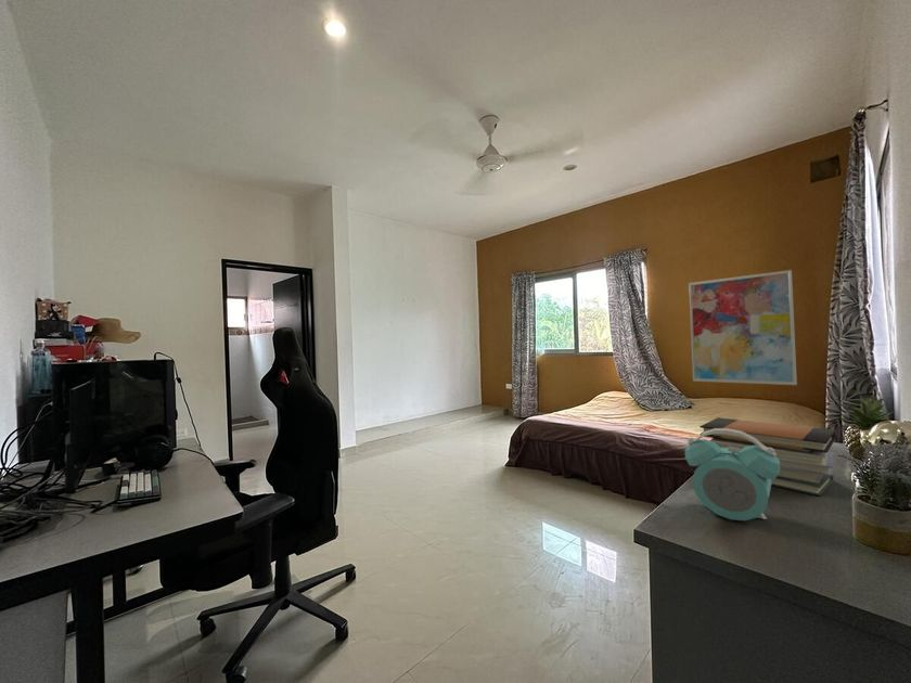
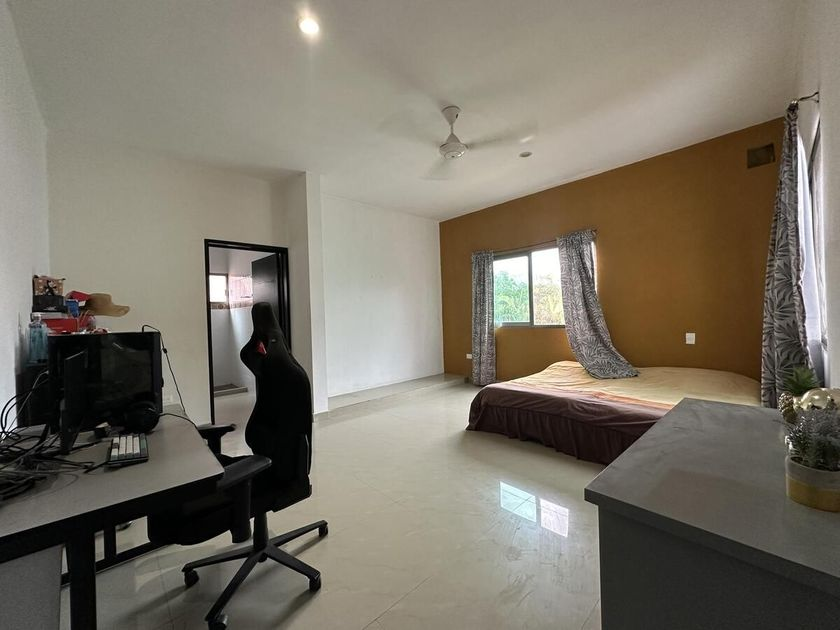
- wall art [688,269,798,386]
- book stack [698,416,836,497]
- alarm clock [683,428,780,521]
